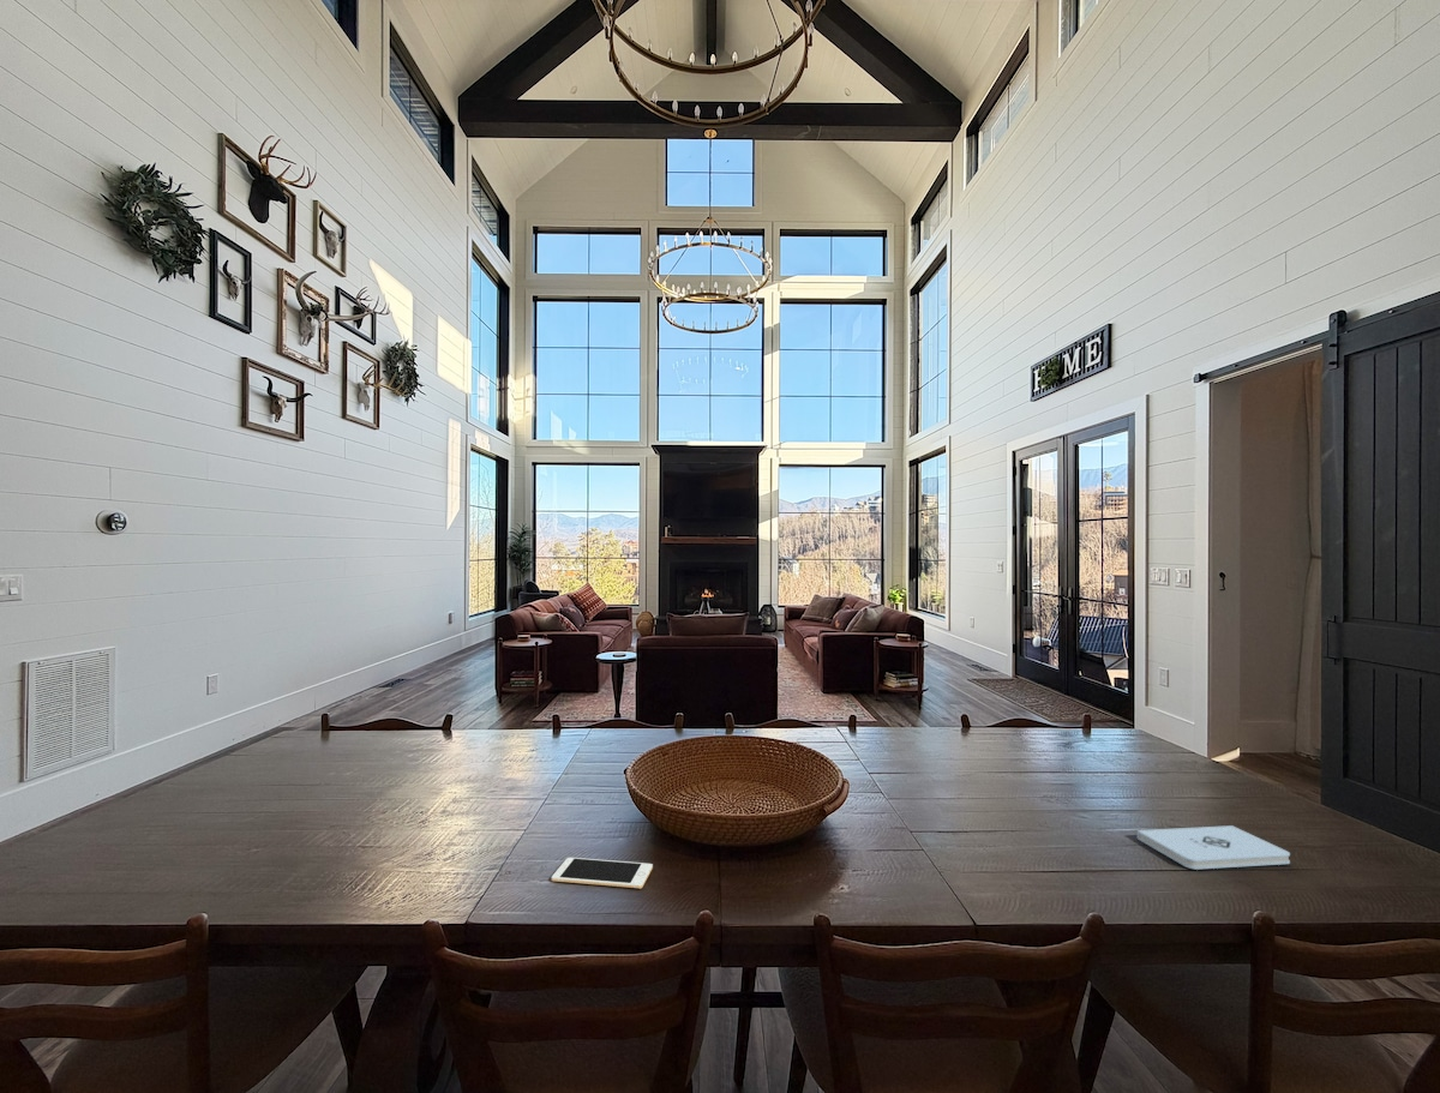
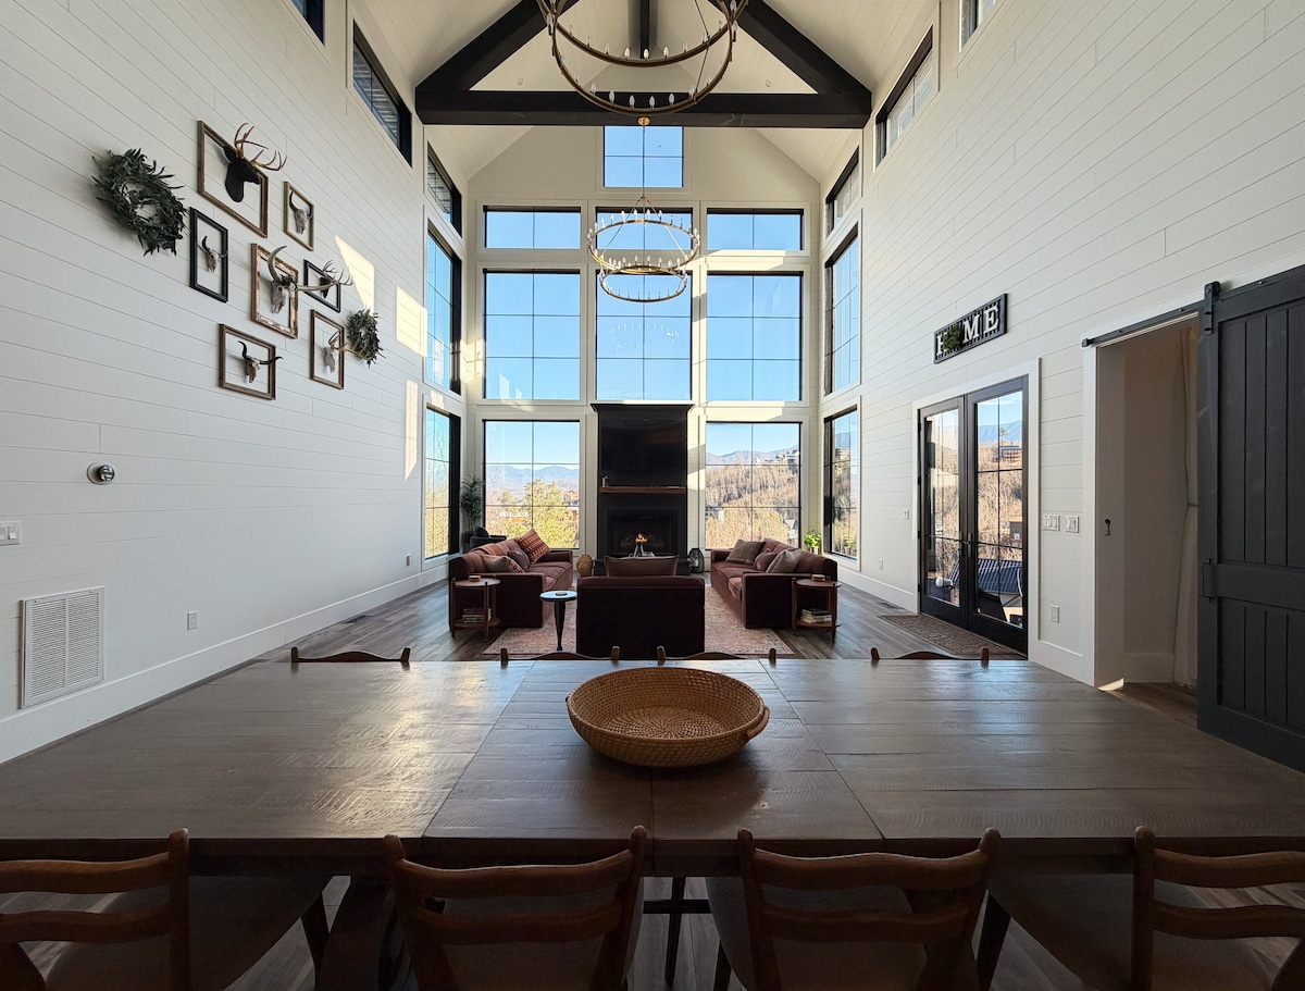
- notepad [1136,824,1291,871]
- cell phone [551,857,654,889]
